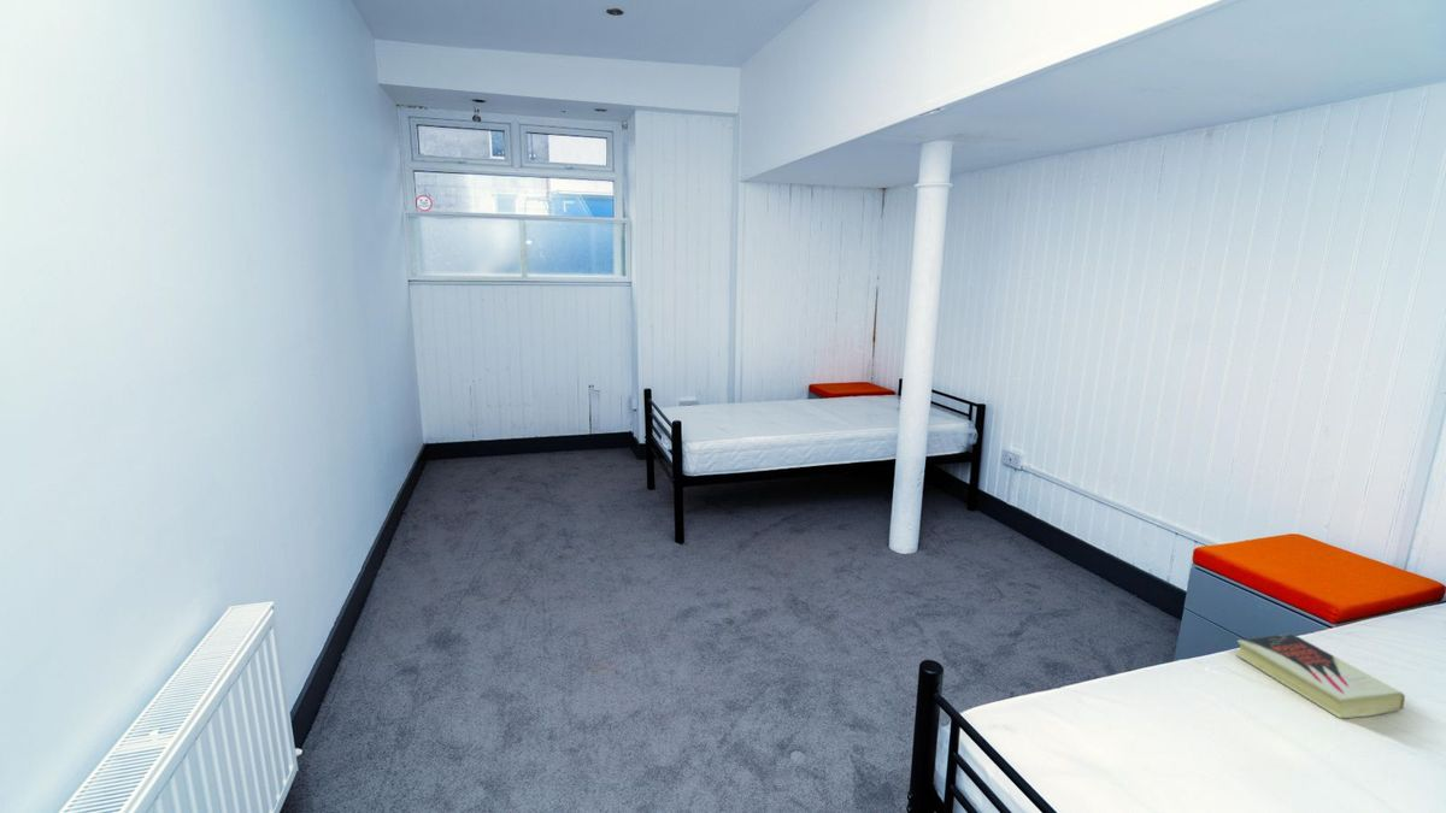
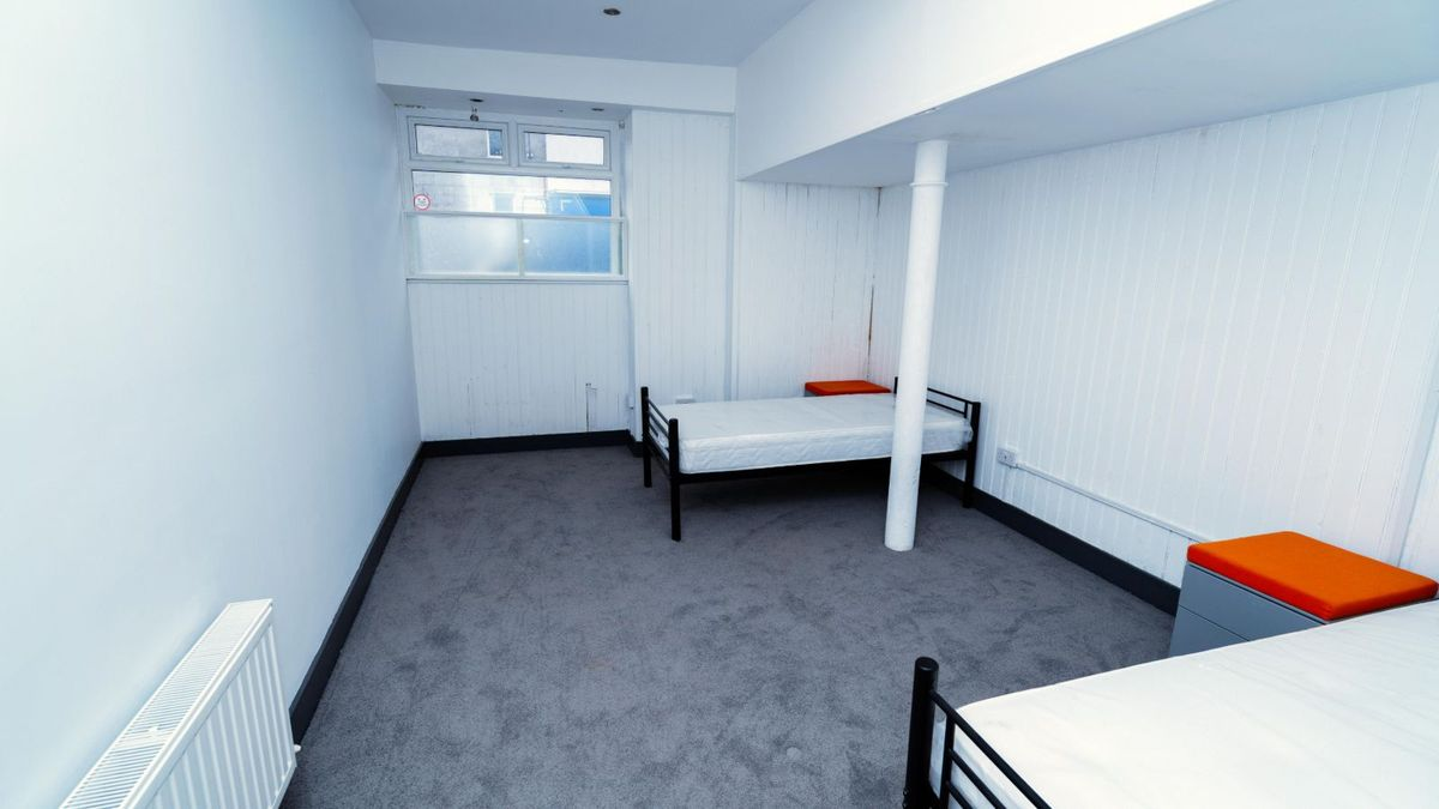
- book [1235,632,1406,719]
